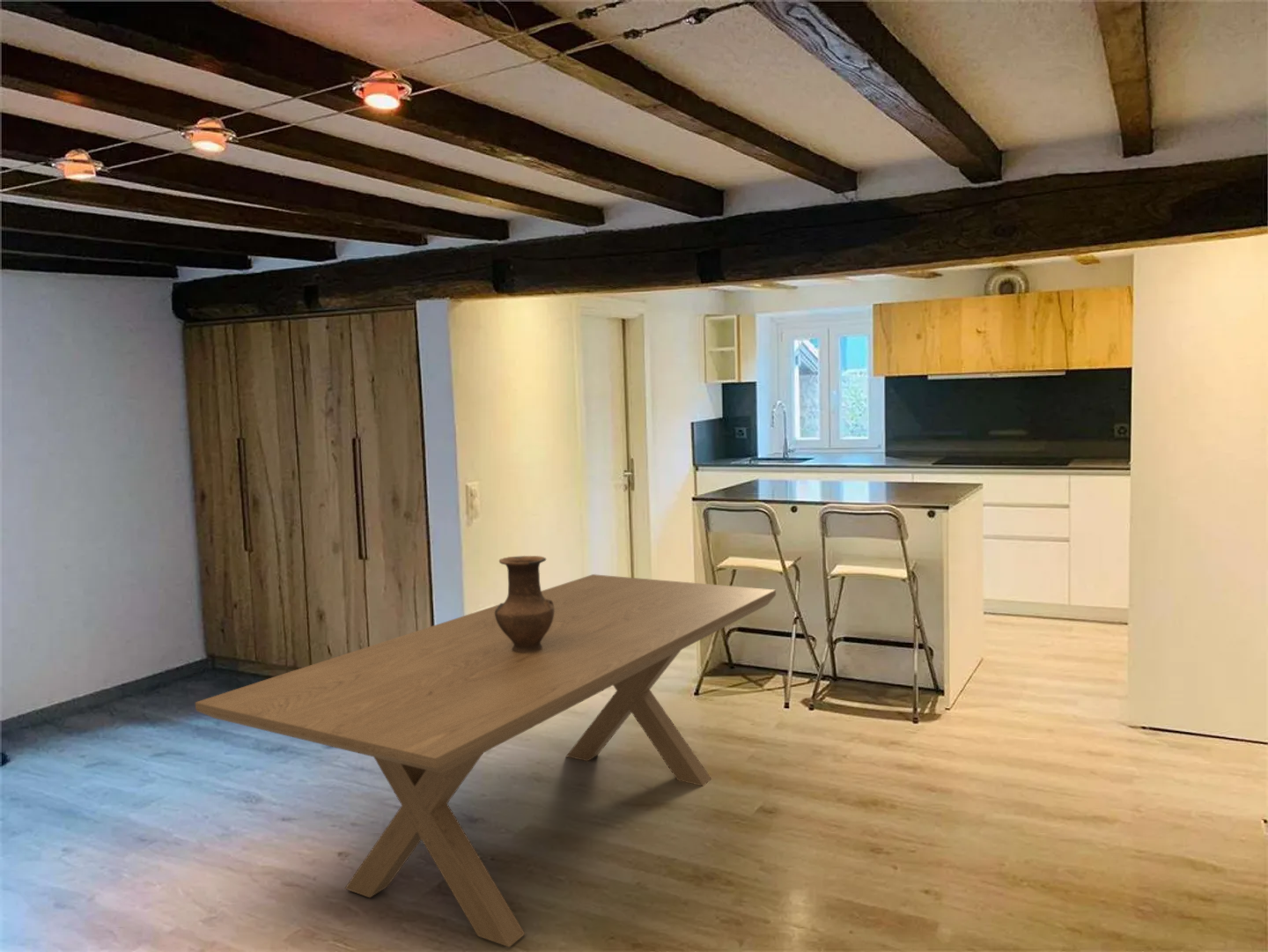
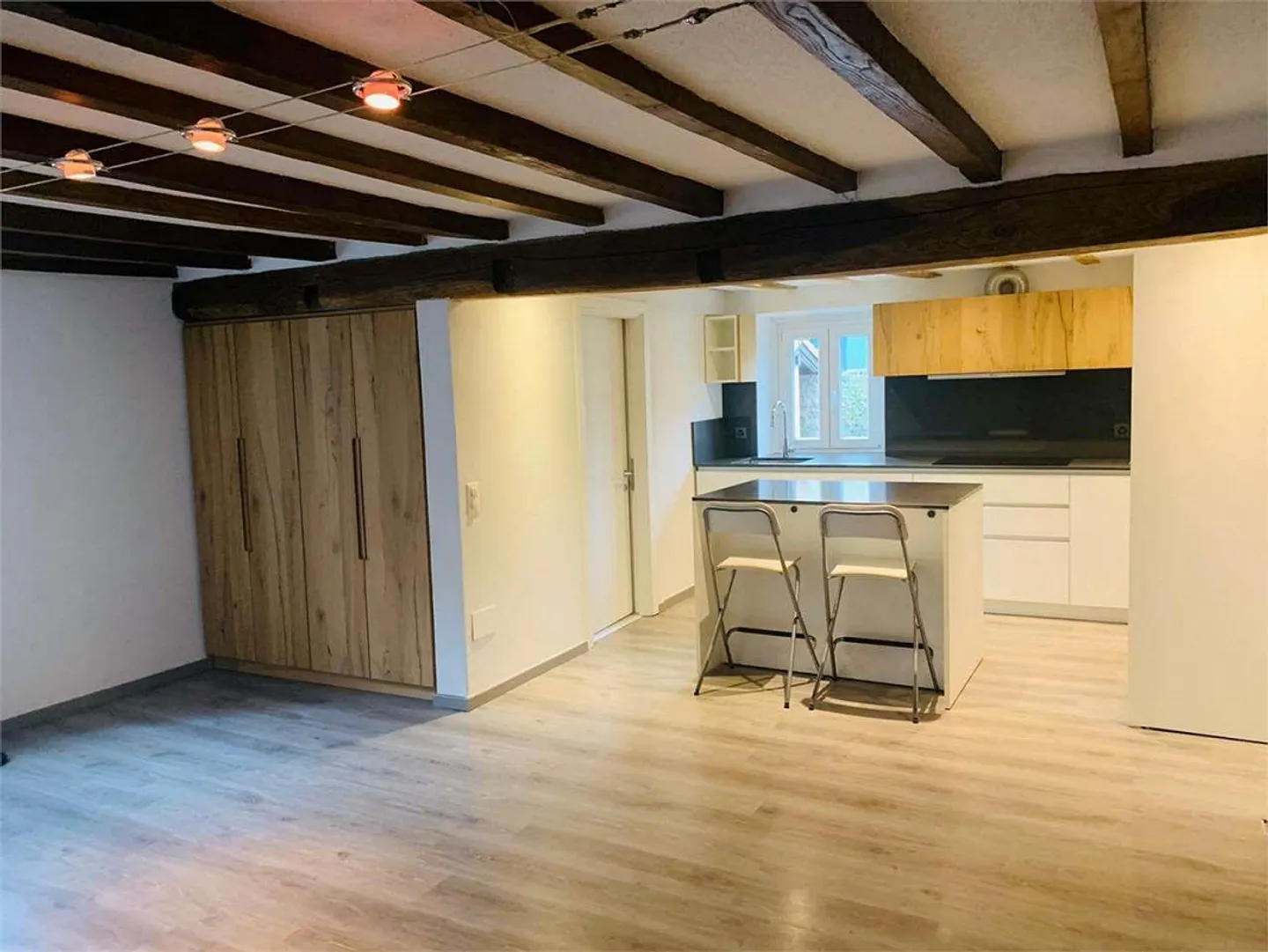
- dining table [195,573,777,948]
- vase [495,555,554,653]
